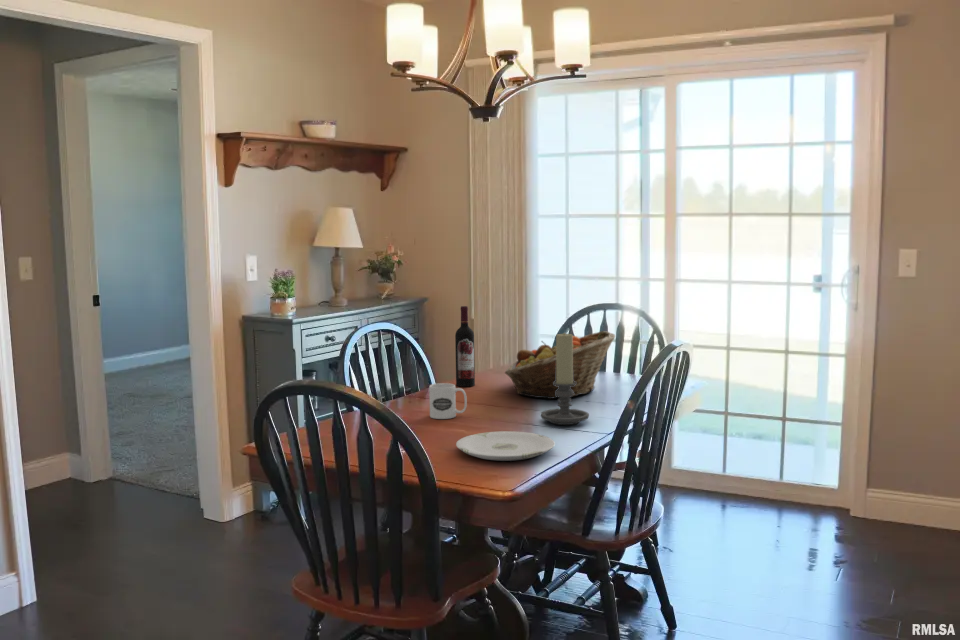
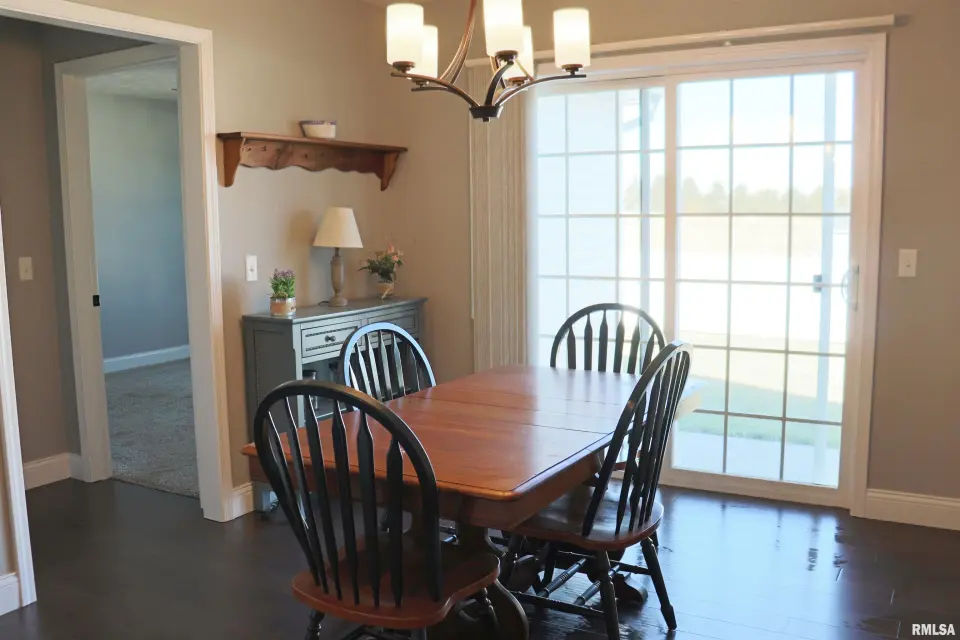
- wine bottle [454,305,476,387]
- fruit basket [504,330,616,400]
- plate [455,430,556,462]
- mug [428,382,468,420]
- candle holder [539,331,590,426]
